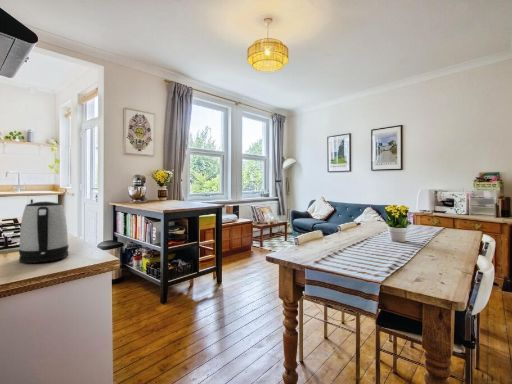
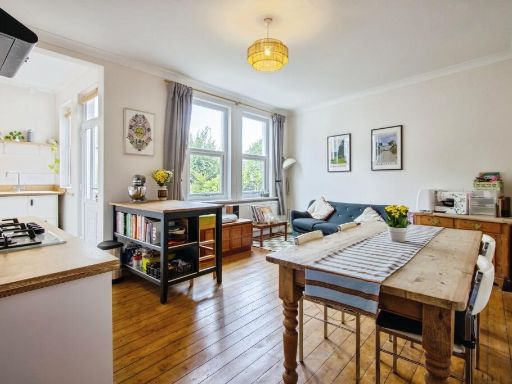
- kettle [18,200,70,264]
